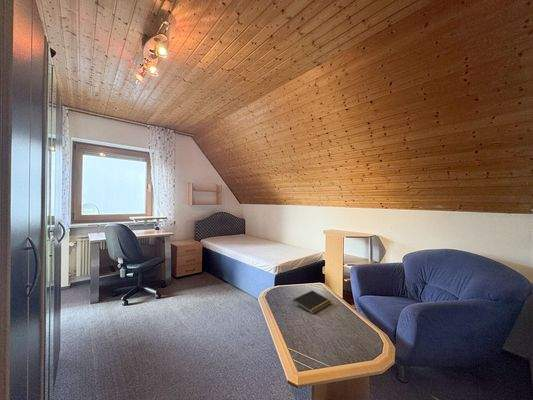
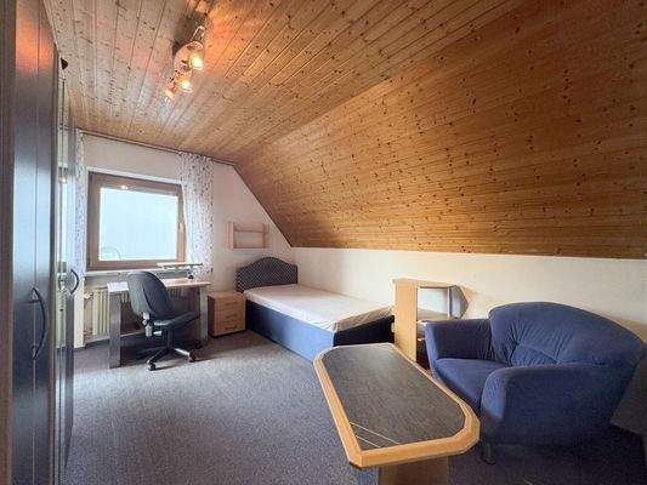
- notepad [292,289,332,315]
